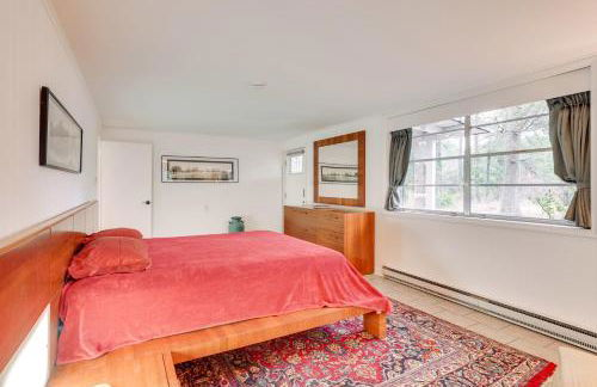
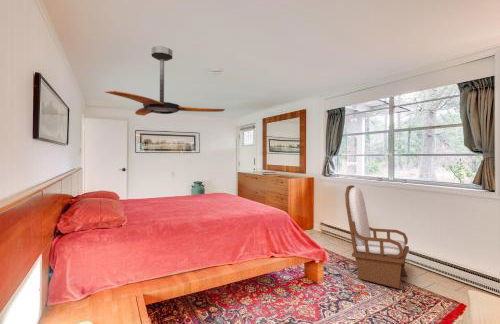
+ ceiling fan [104,45,226,117]
+ armchair [344,184,410,291]
